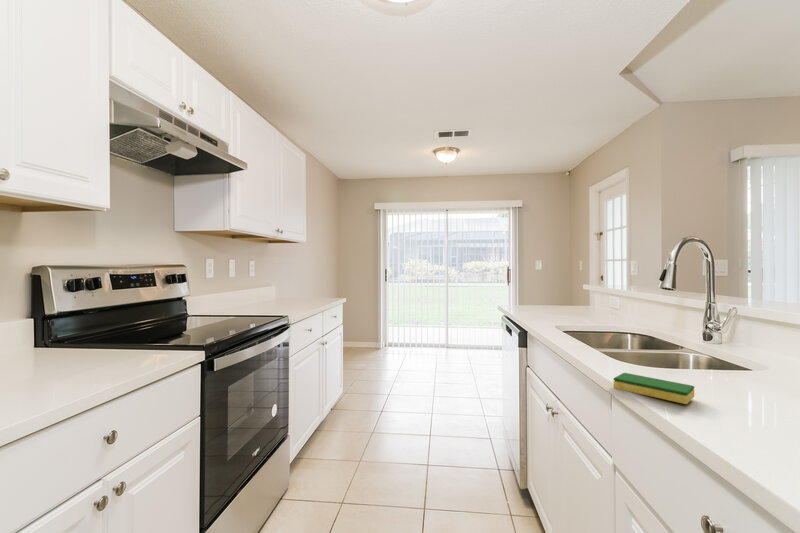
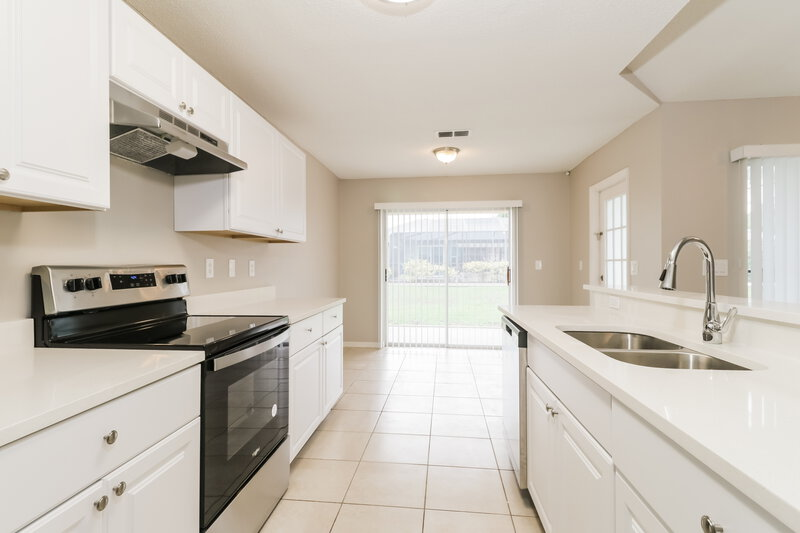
- dish sponge [613,372,695,405]
